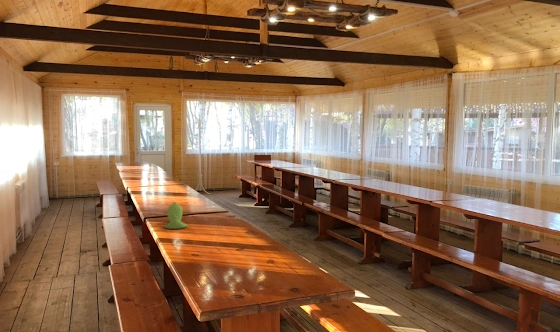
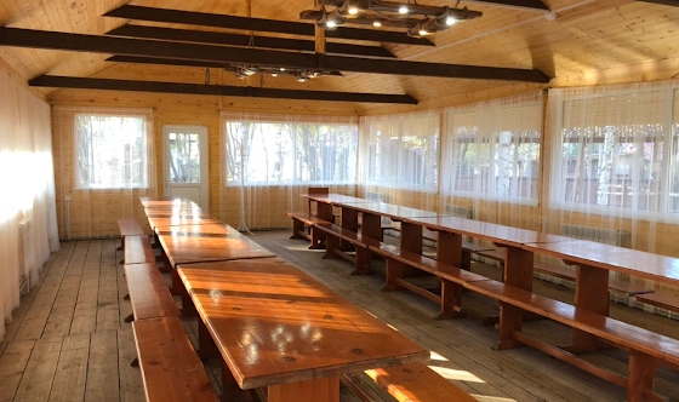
- vase [163,201,189,230]
